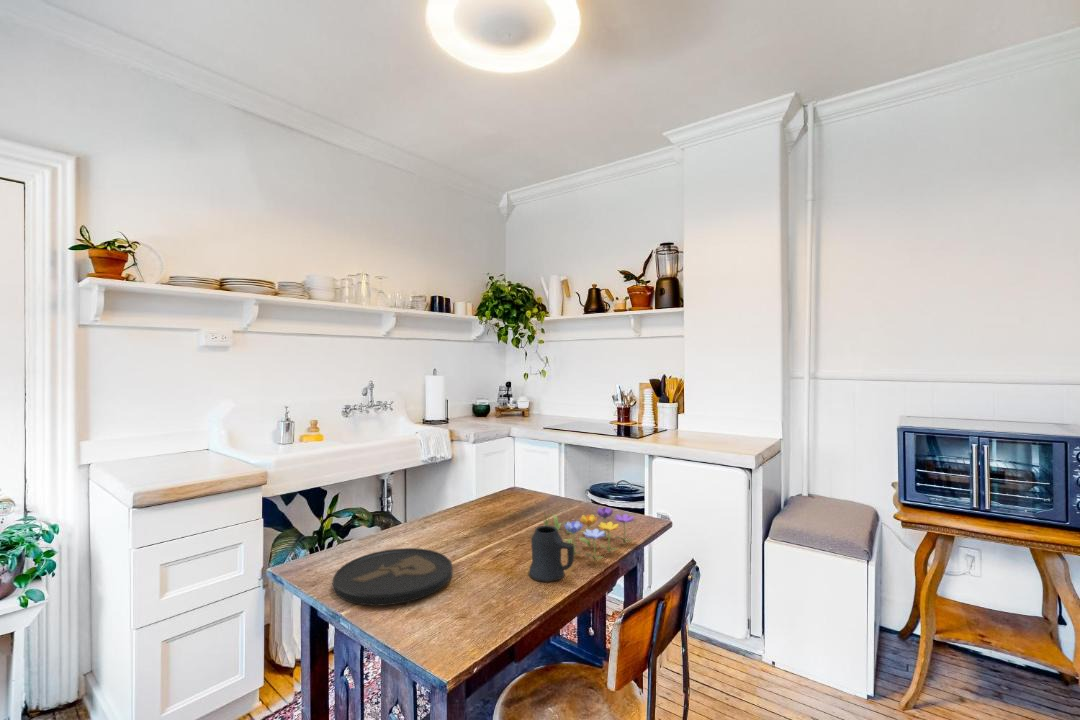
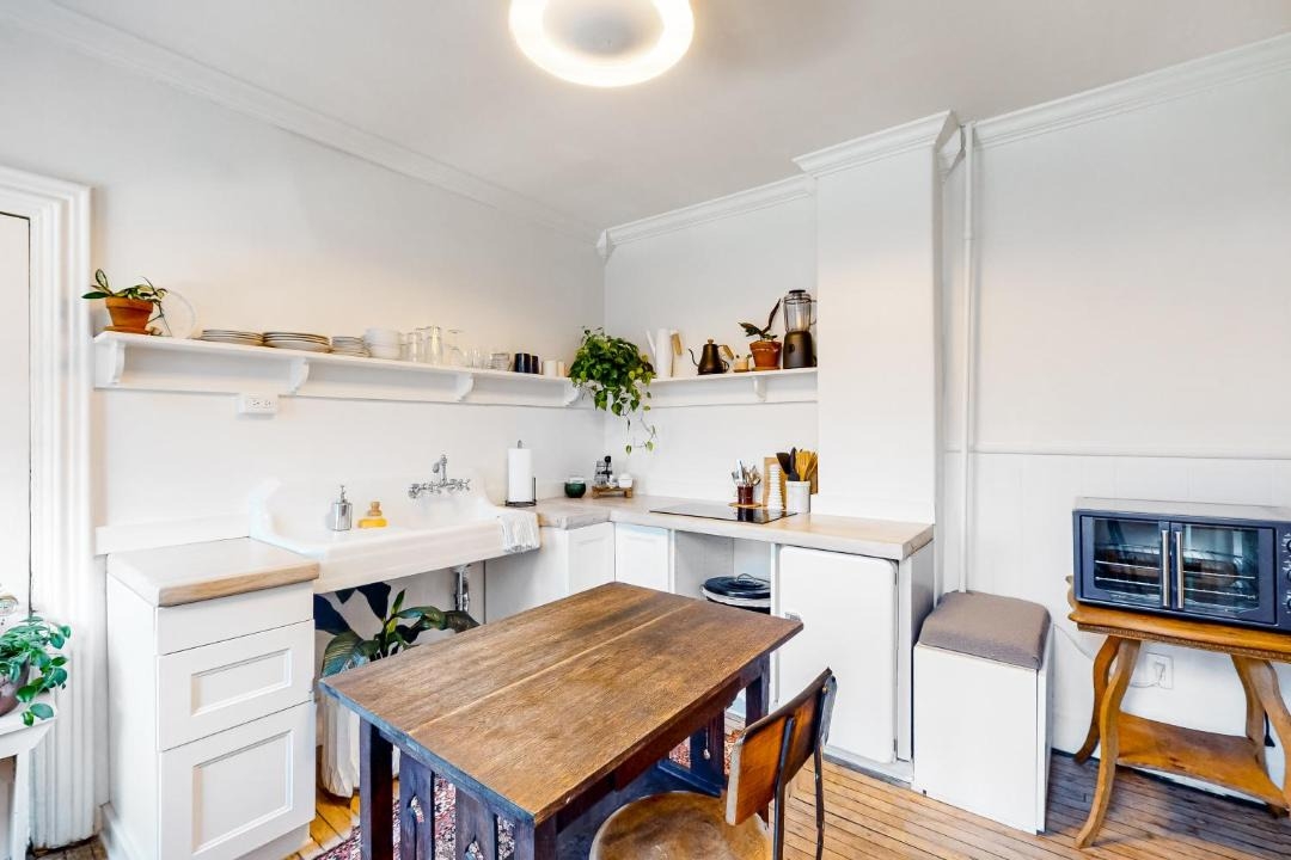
- flower [539,506,635,562]
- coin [332,547,453,607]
- mug [528,525,575,583]
